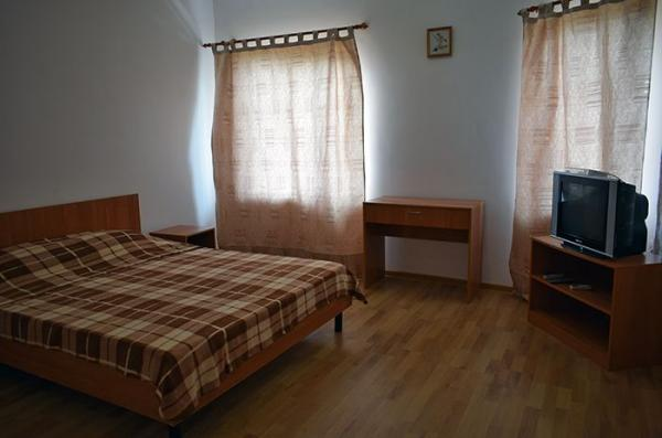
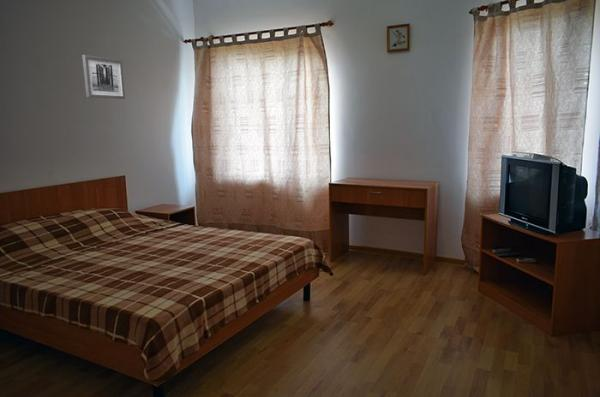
+ wall art [81,54,126,100]
